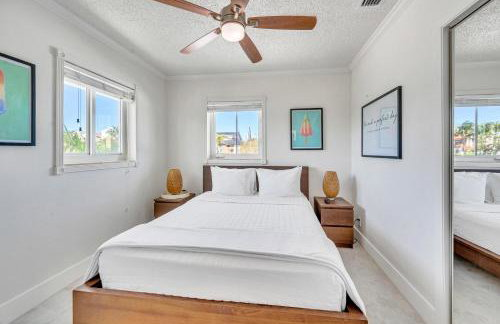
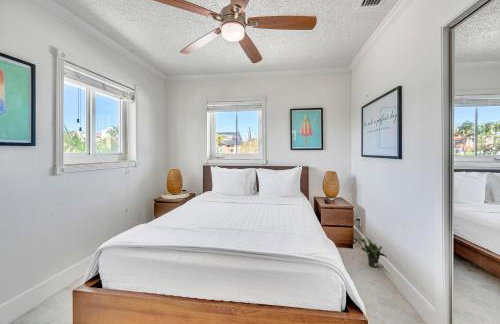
+ potted plant [357,236,387,269]
